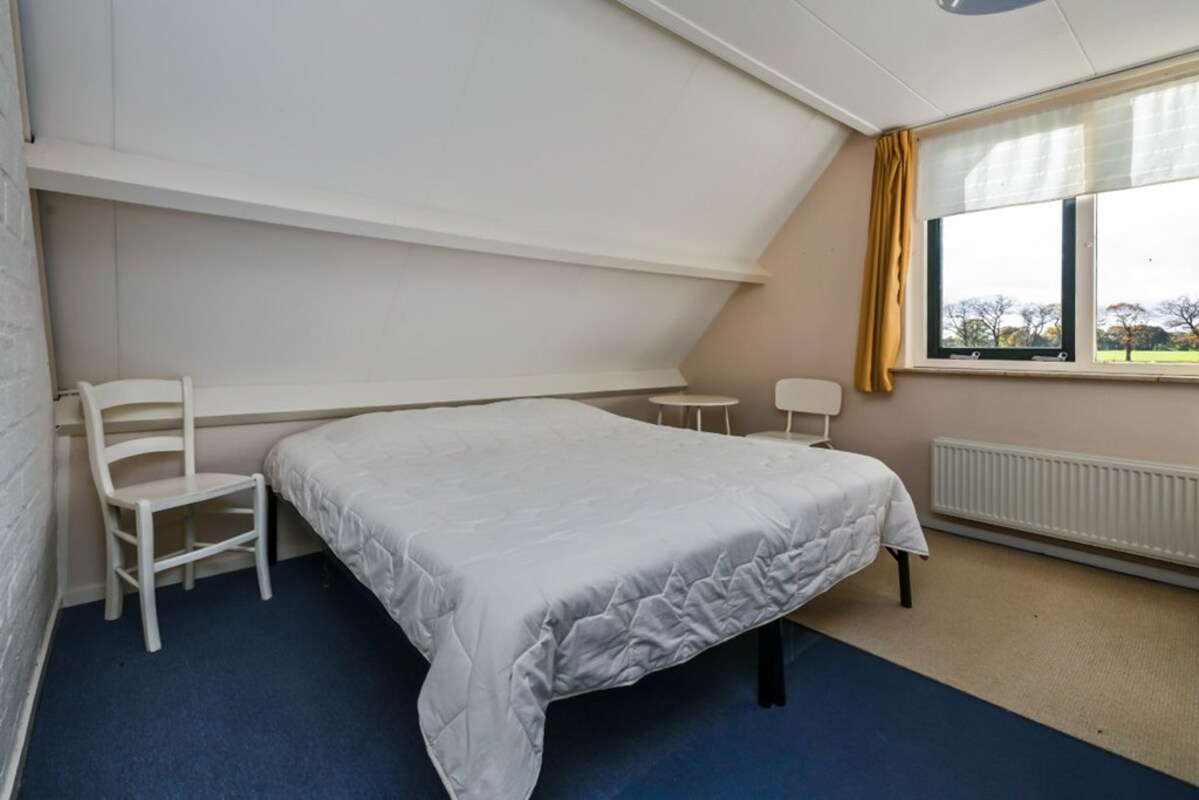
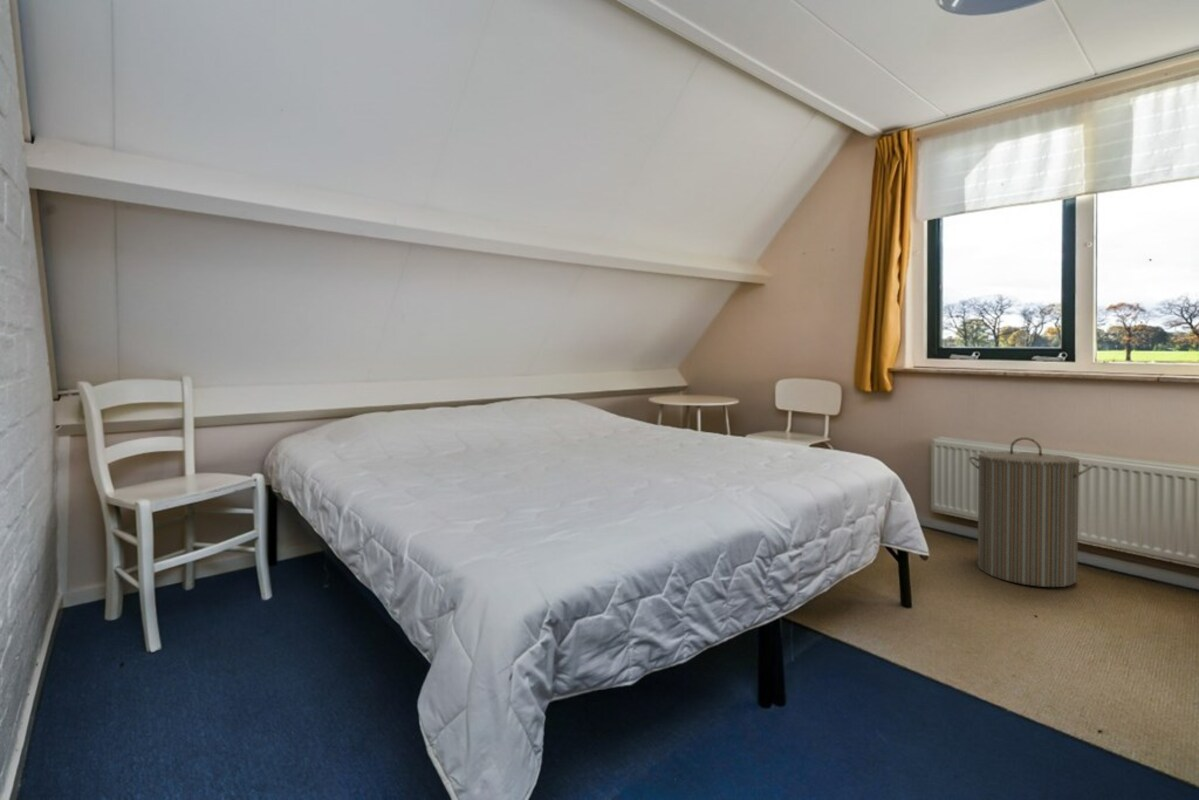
+ laundry hamper [968,436,1094,588]
